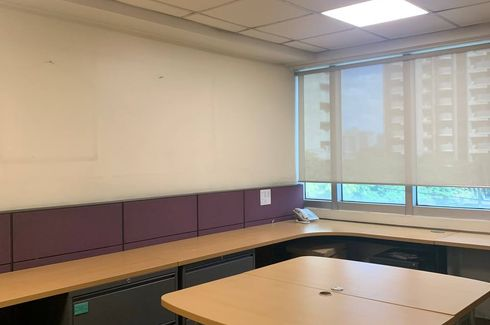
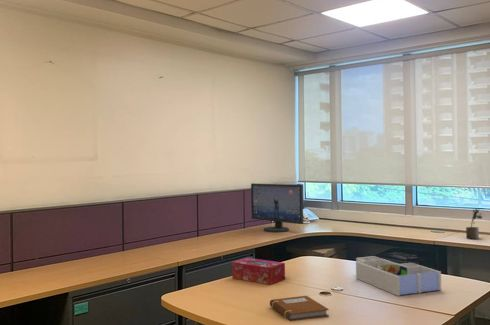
+ notebook [269,295,330,322]
+ computer monitor [250,182,304,233]
+ potted plant [465,207,483,240]
+ tissue box [231,257,286,286]
+ desk organizer [355,255,442,297]
